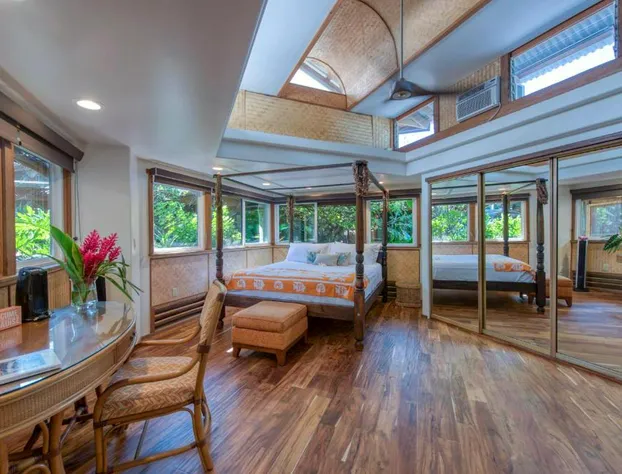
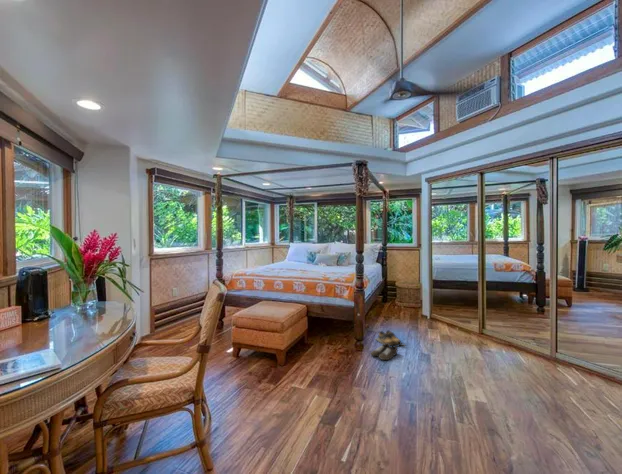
+ shoes [374,329,405,348]
+ shoe [370,344,399,361]
